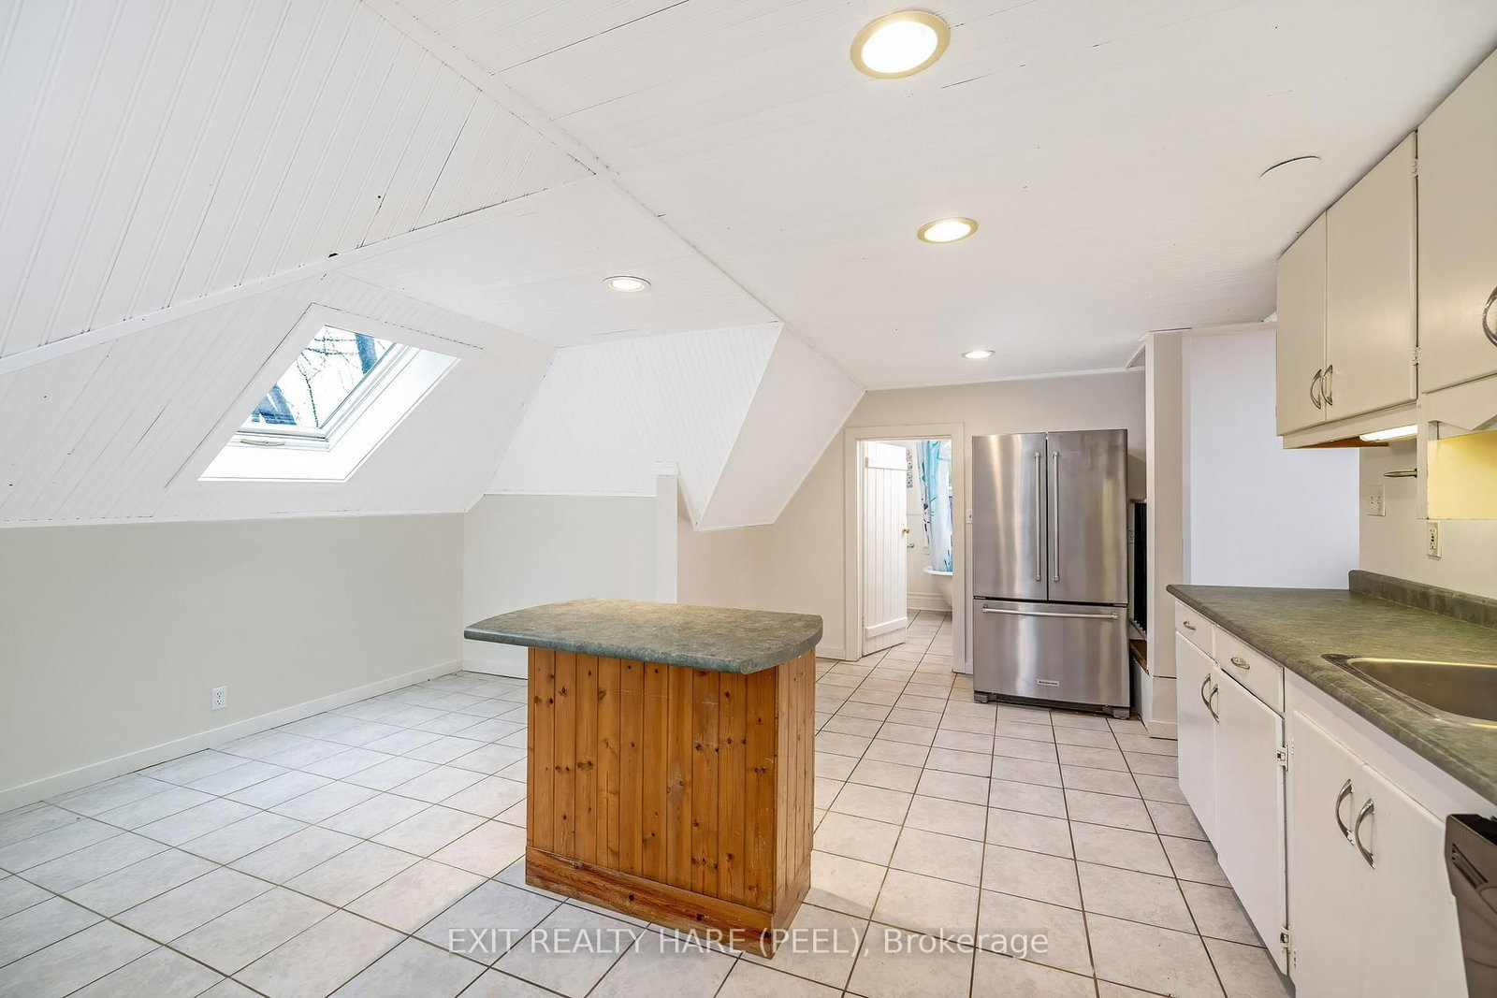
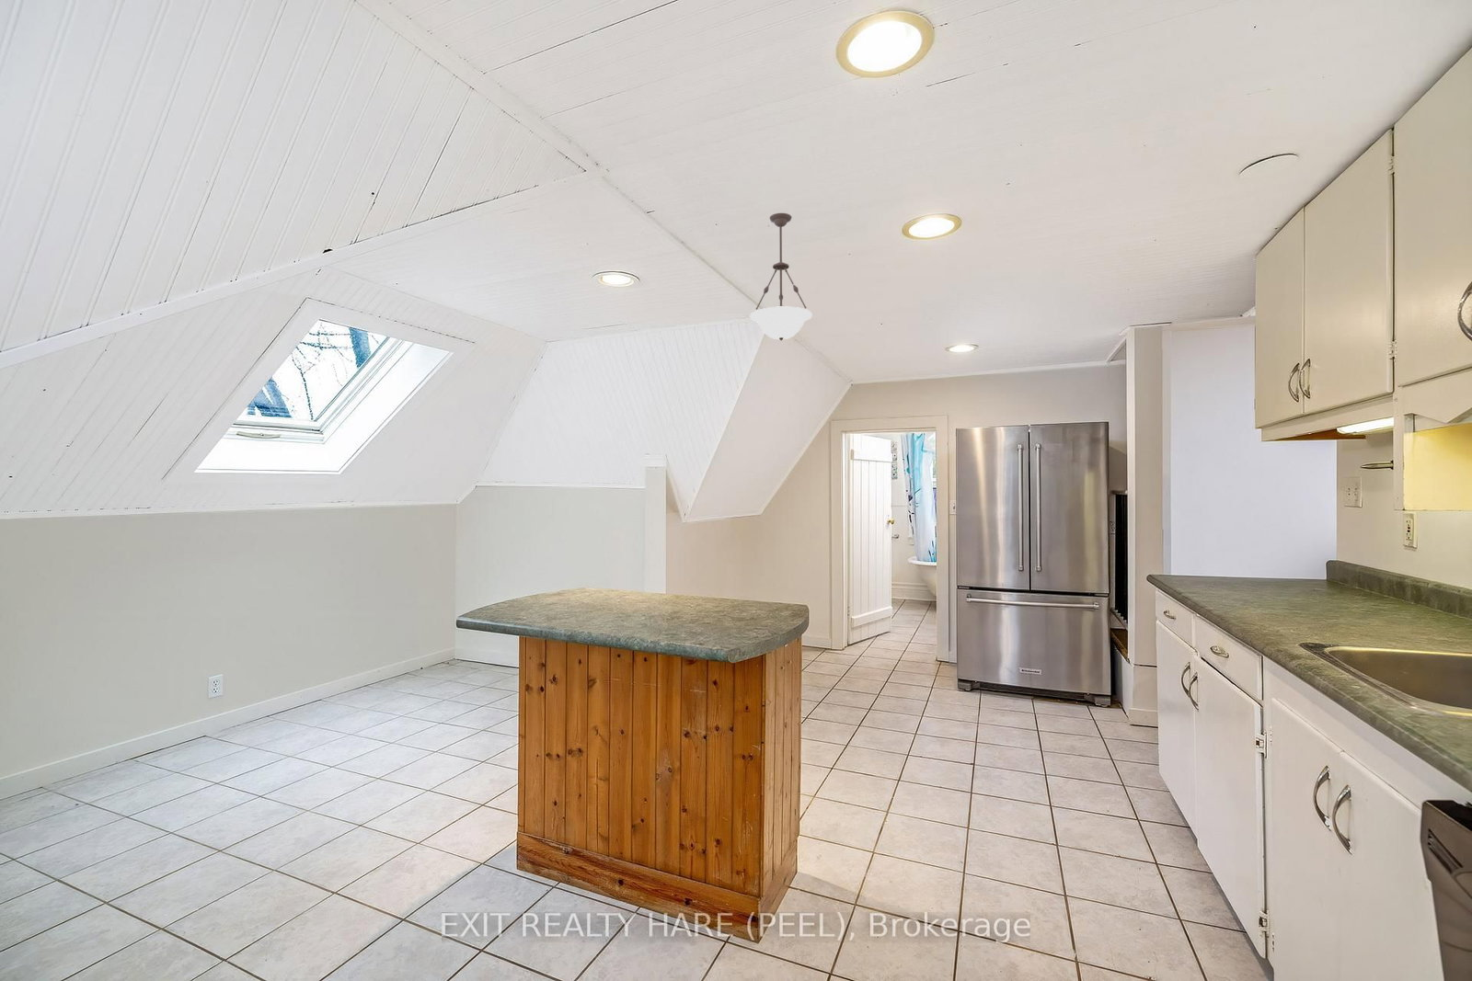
+ pendant light [750,212,814,342]
